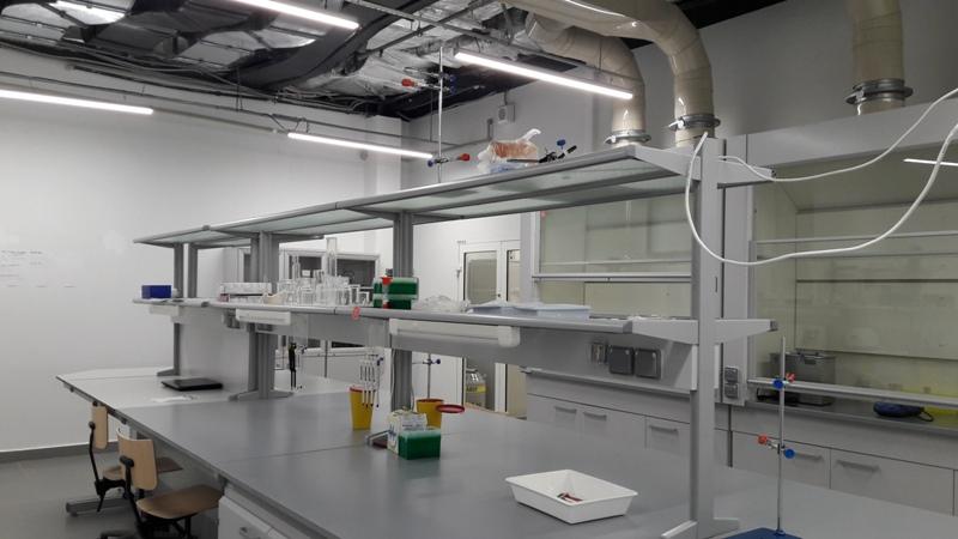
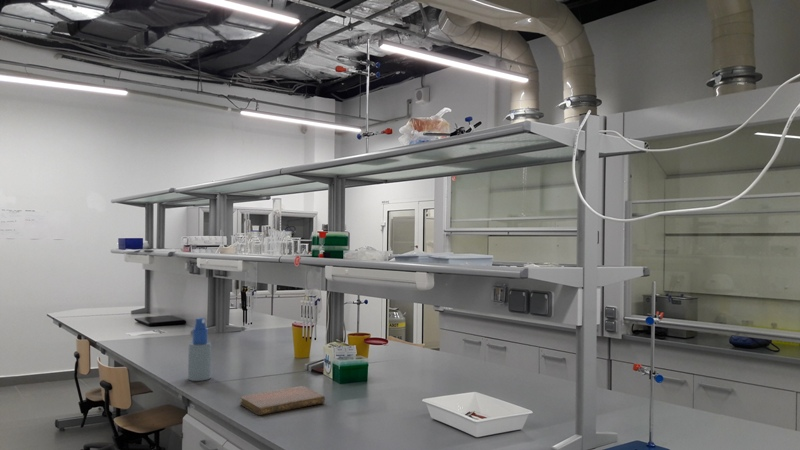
+ notebook [239,385,326,416]
+ spray bottle [187,317,212,382]
